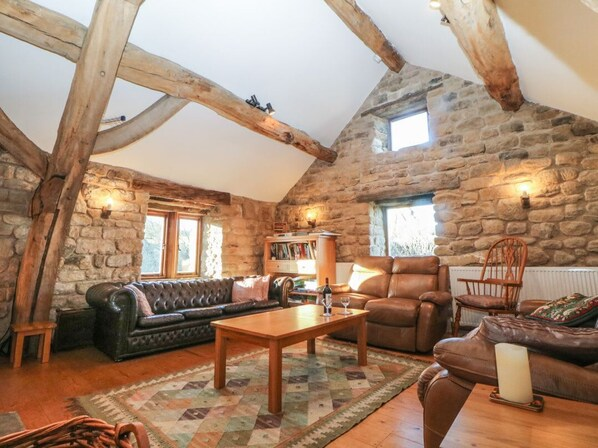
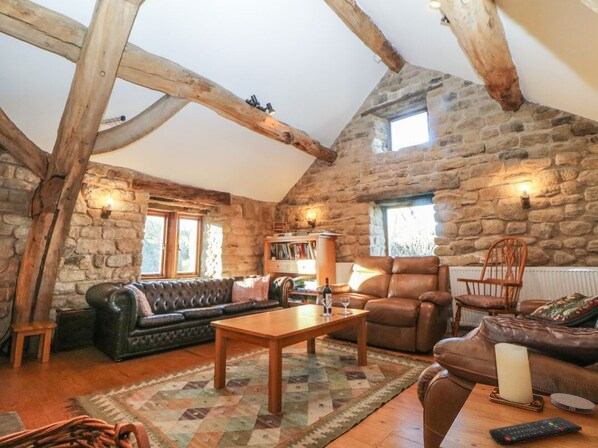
+ coaster [550,392,596,415]
+ remote control [488,416,583,446]
